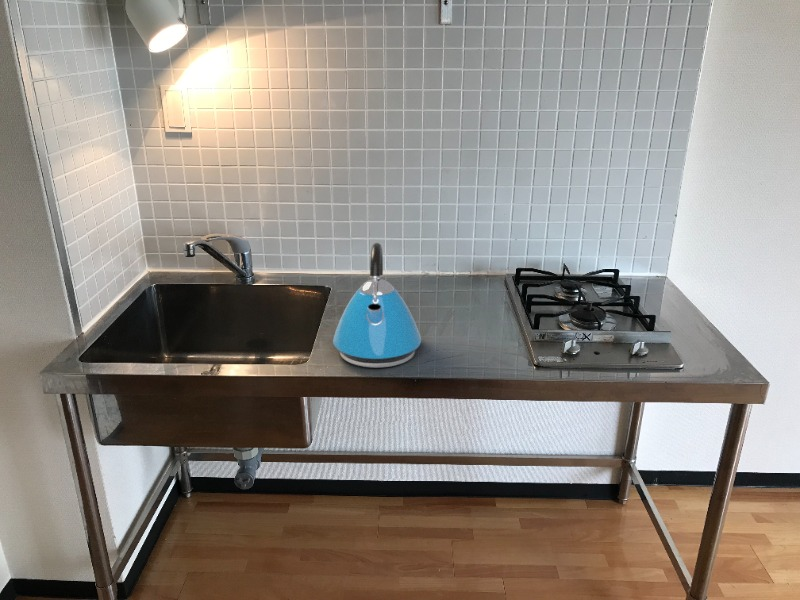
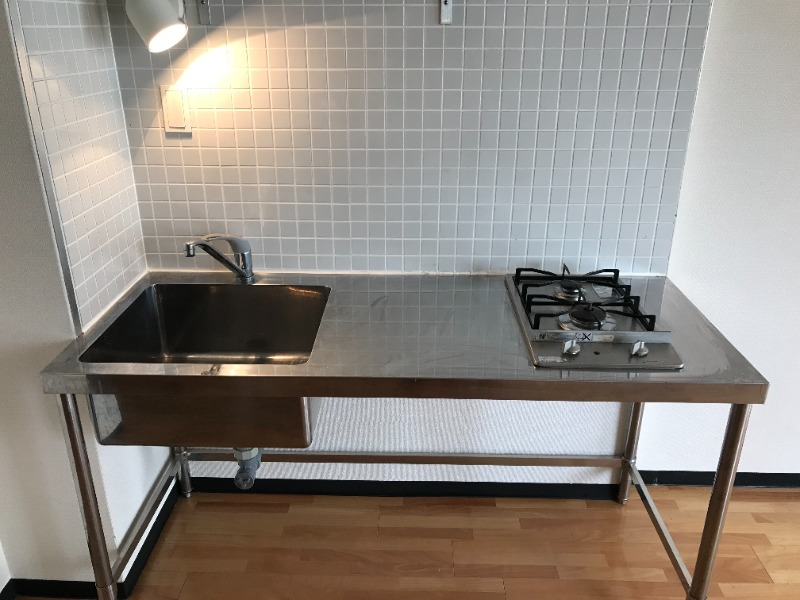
- kettle [332,242,422,369]
